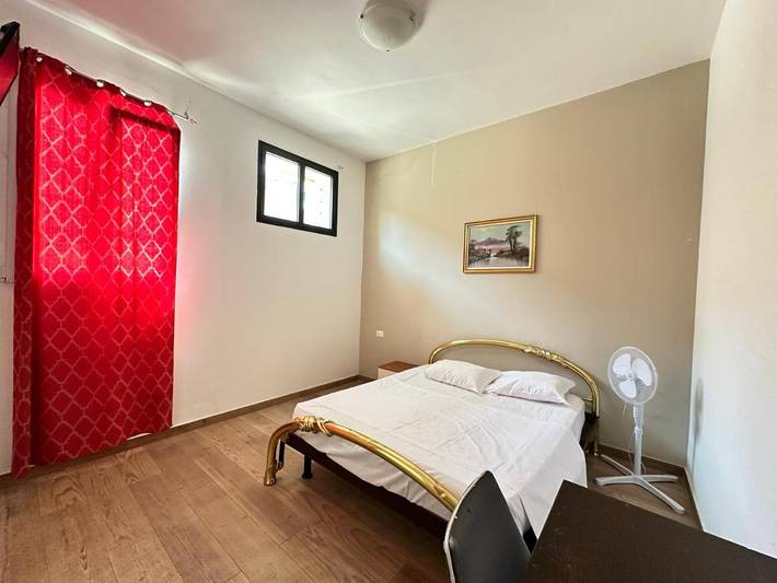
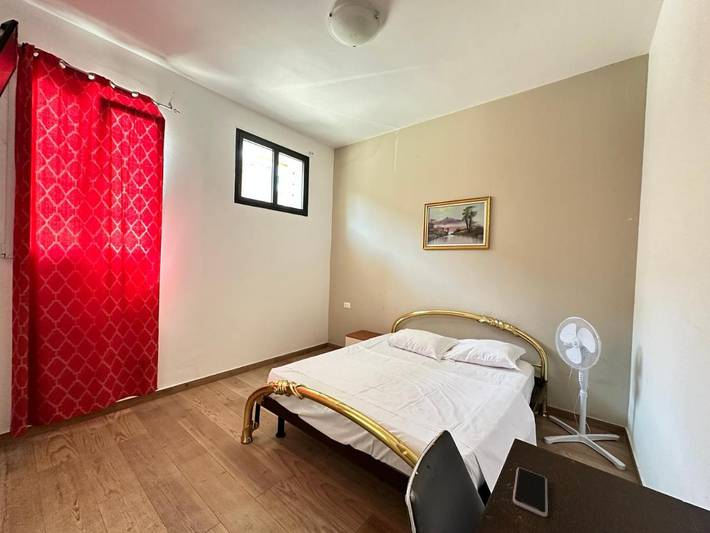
+ smartphone [512,467,549,518]
